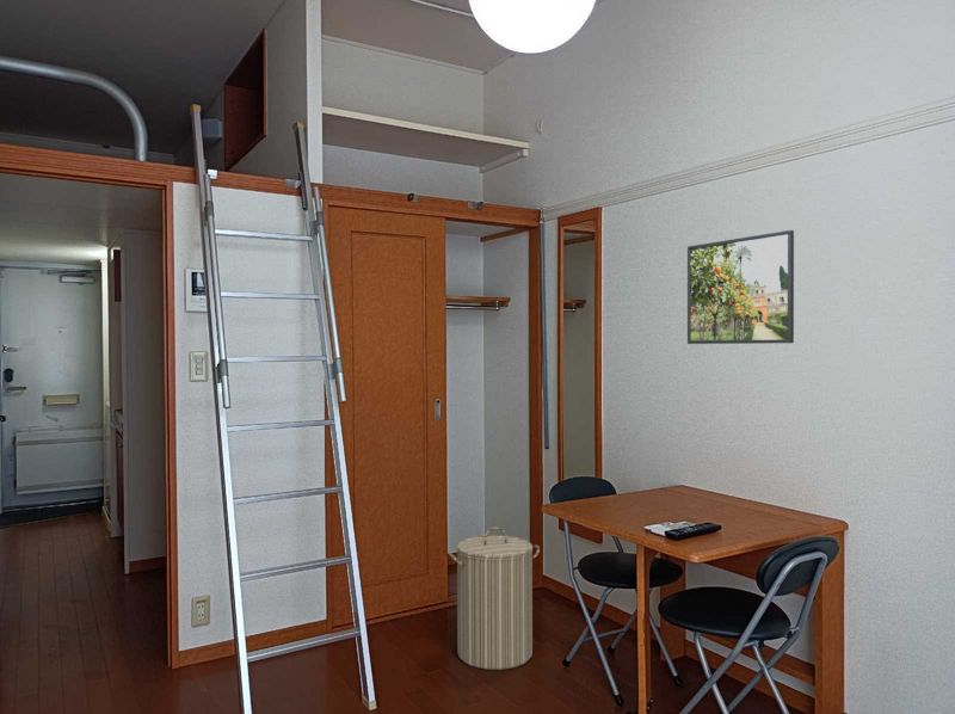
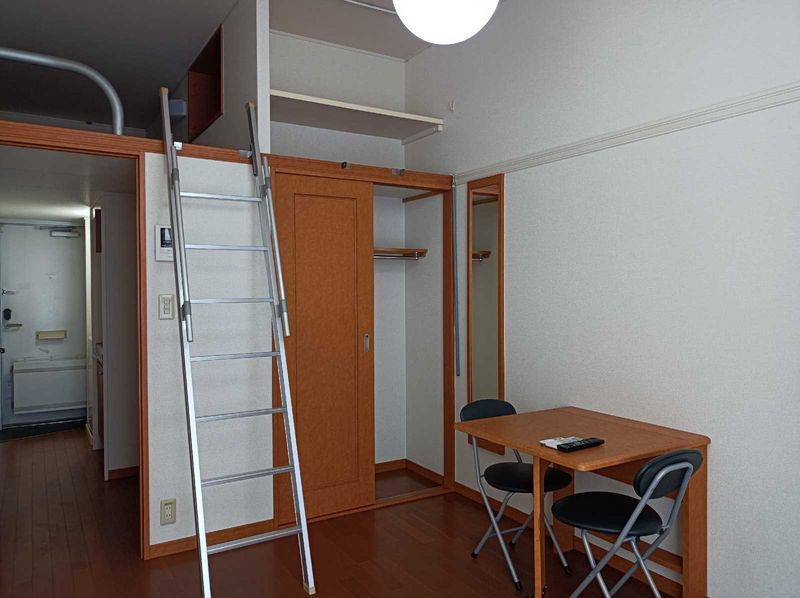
- laundry hamper [448,527,541,671]
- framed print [686,229,795,345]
